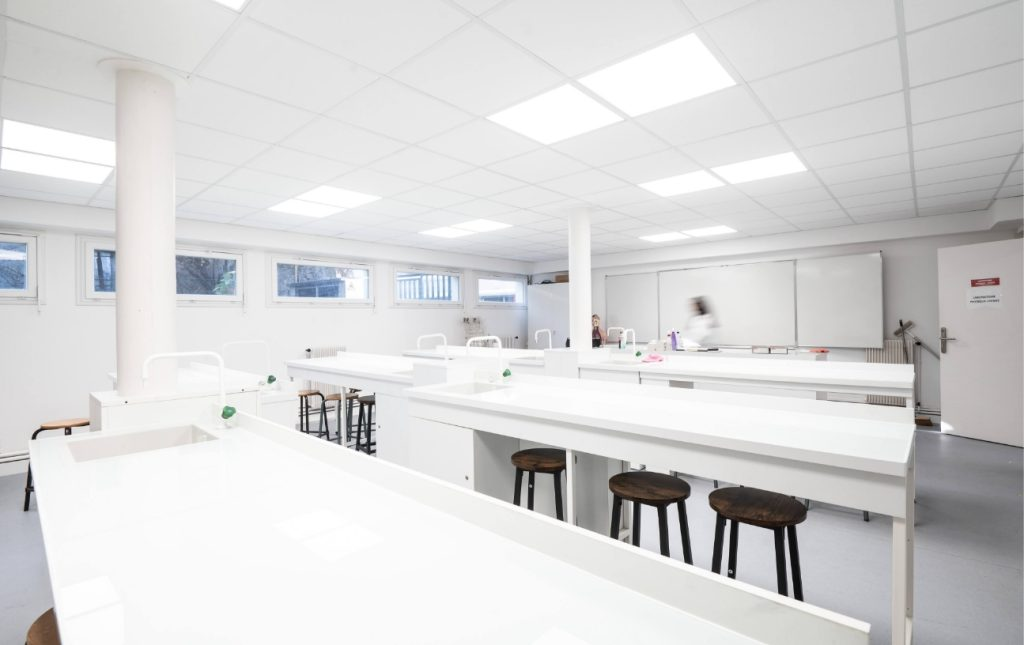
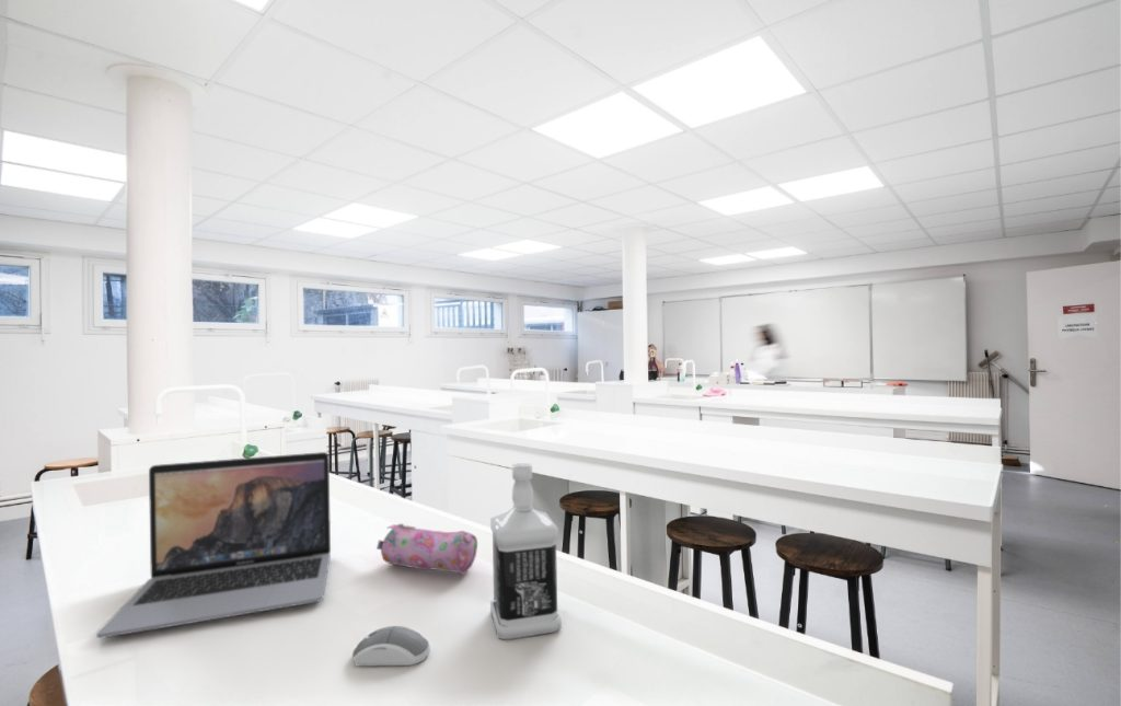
+ laptop [95,451,332,639]
+ bottle [489,462,563,640]
+ pencil case [375,522,478,576]
+ computer mouse [351,625,431,667]
